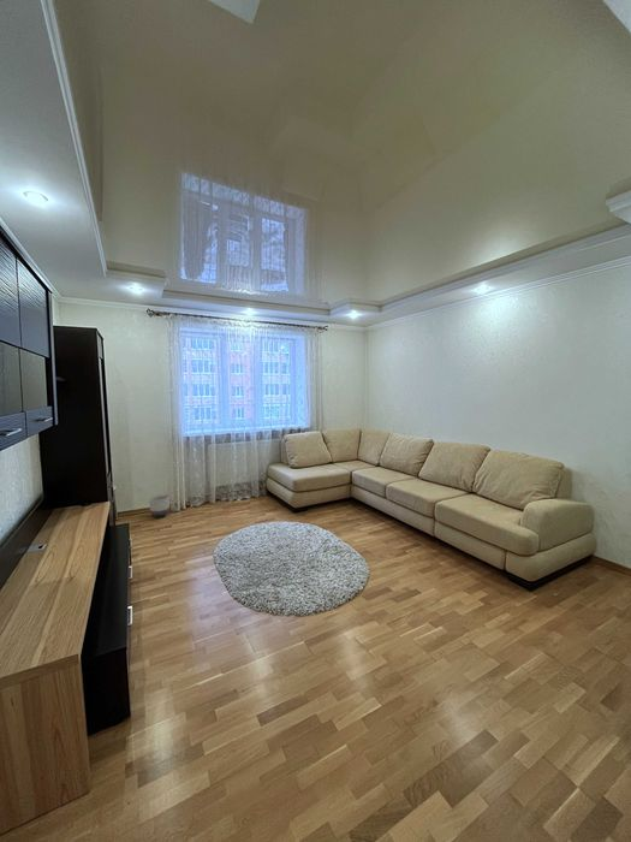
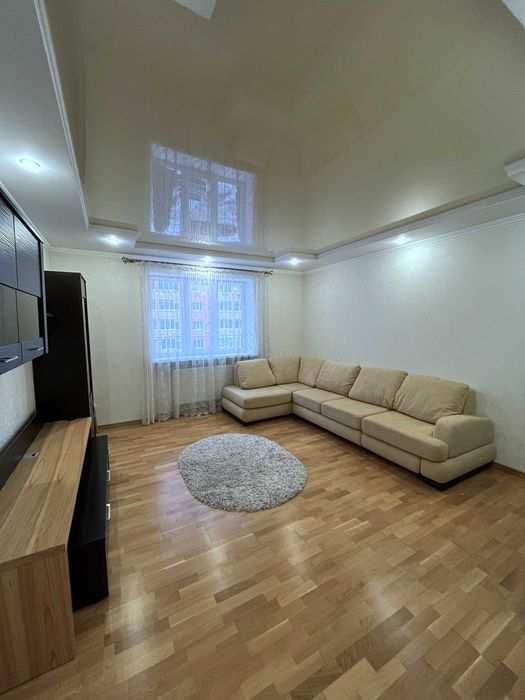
- planter [148,493,171,518]
